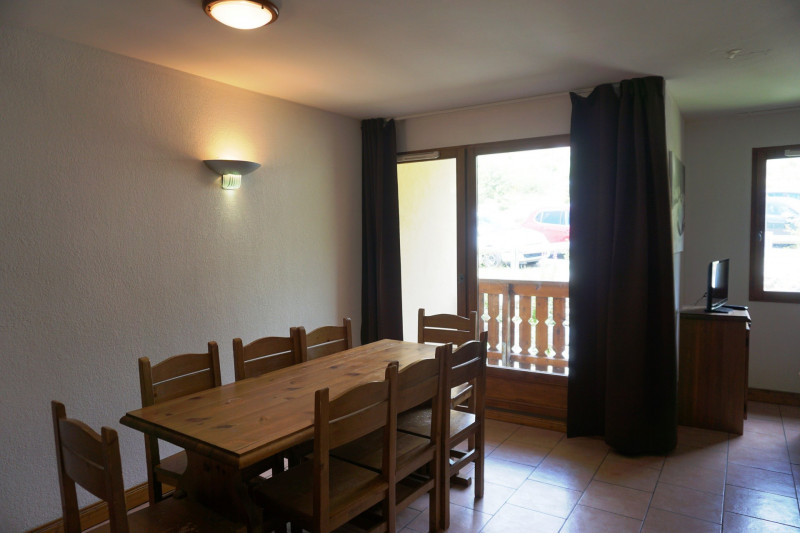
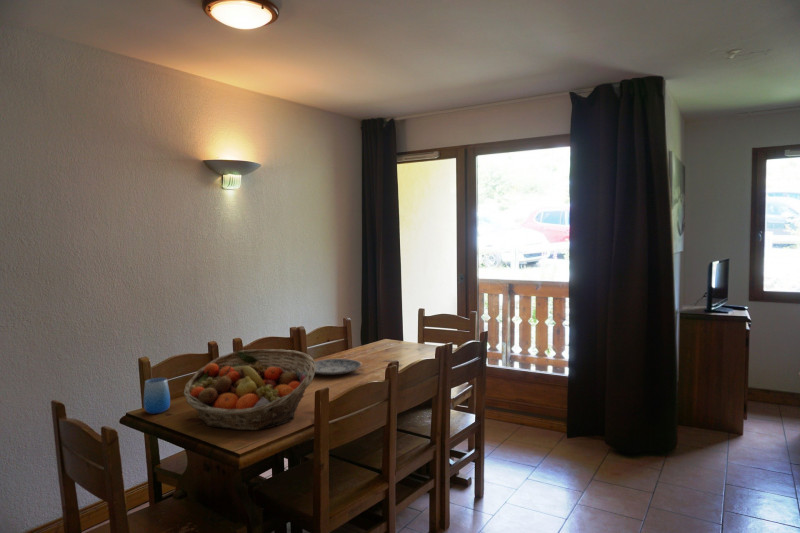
+ fruit basket [182,348,316,431]
+ cup [143,377,171,415]
+ plate [314,358,362,376]
